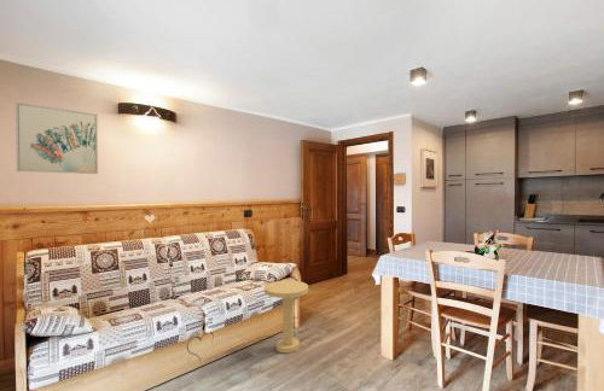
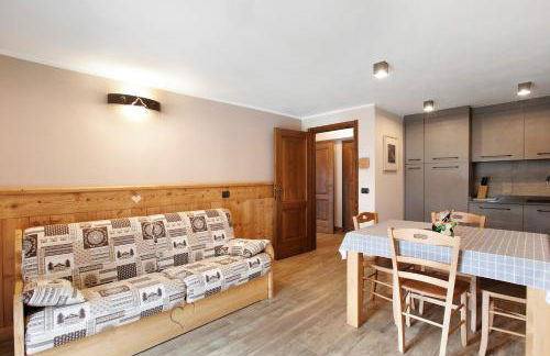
- side table [263,279,309,354]
- wall art [14,101,99,175]
